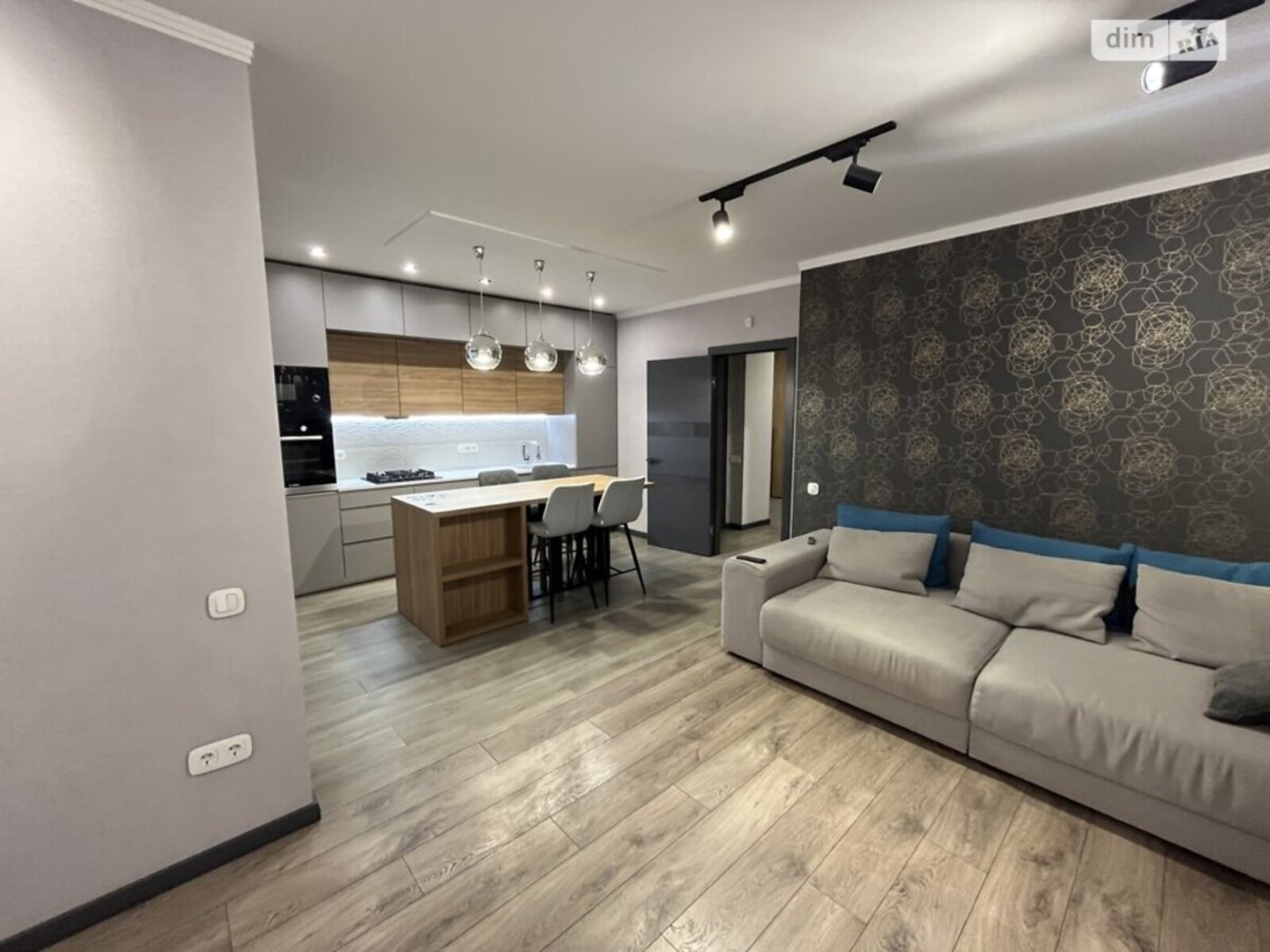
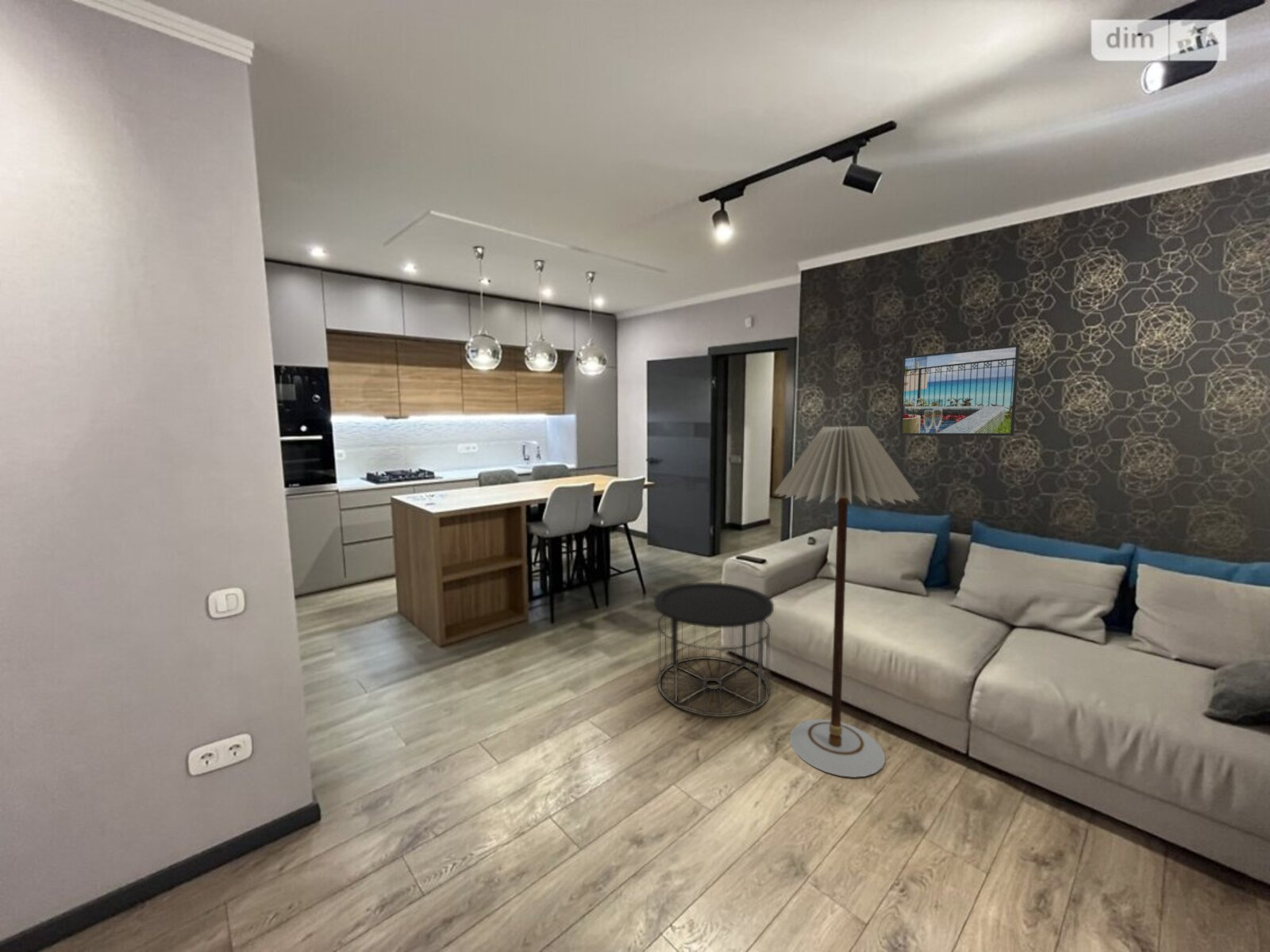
+ side table [653,582,775,718]
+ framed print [899,344,1021,436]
+ floor lamp [773,425,921,778]
